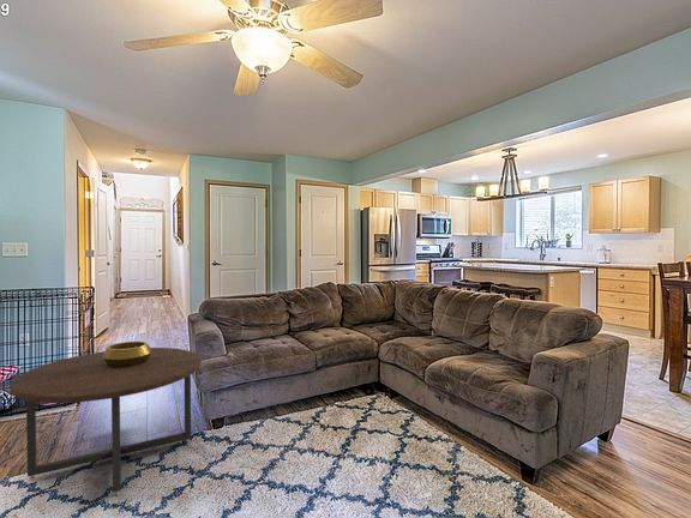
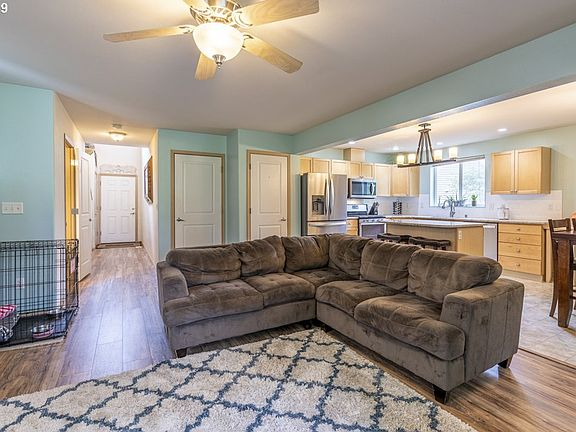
- decorative bowl [103,341,151,368]
- coffee table [10,347,202,496]
